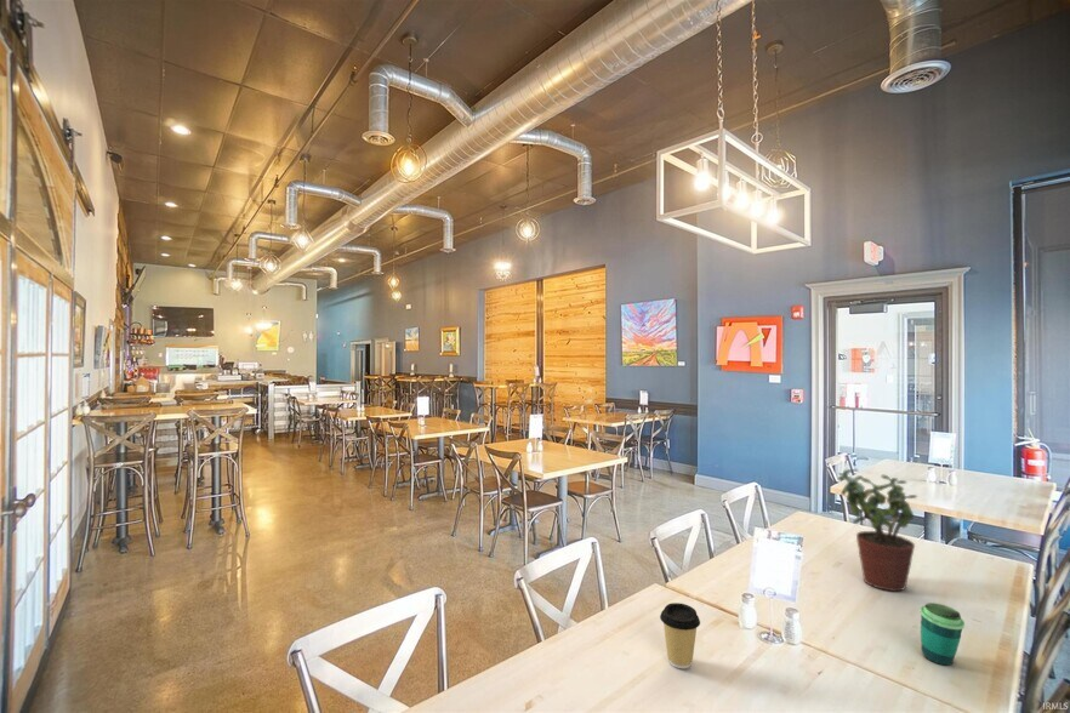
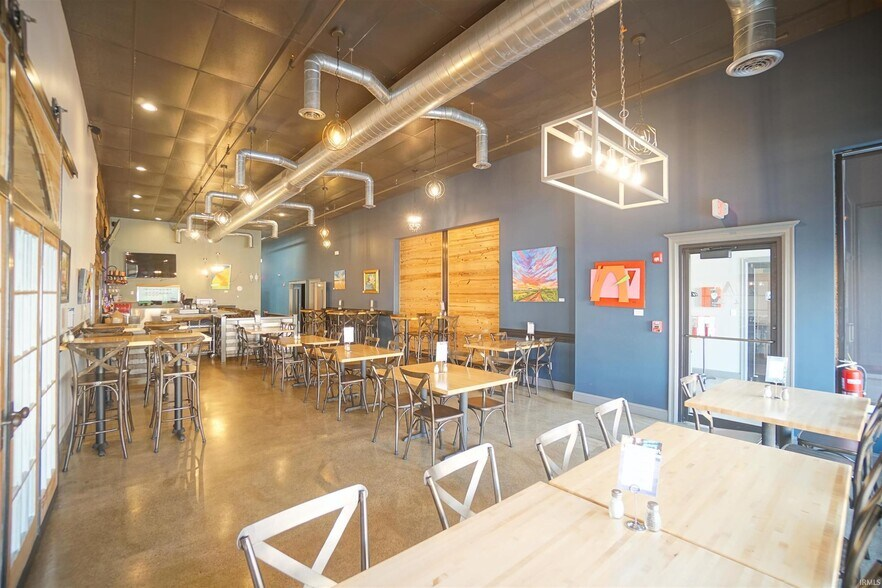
- potted plant [836,468,918,593]
- coffee cup [659,601,701,669]
- cup [918,603,966,667]
